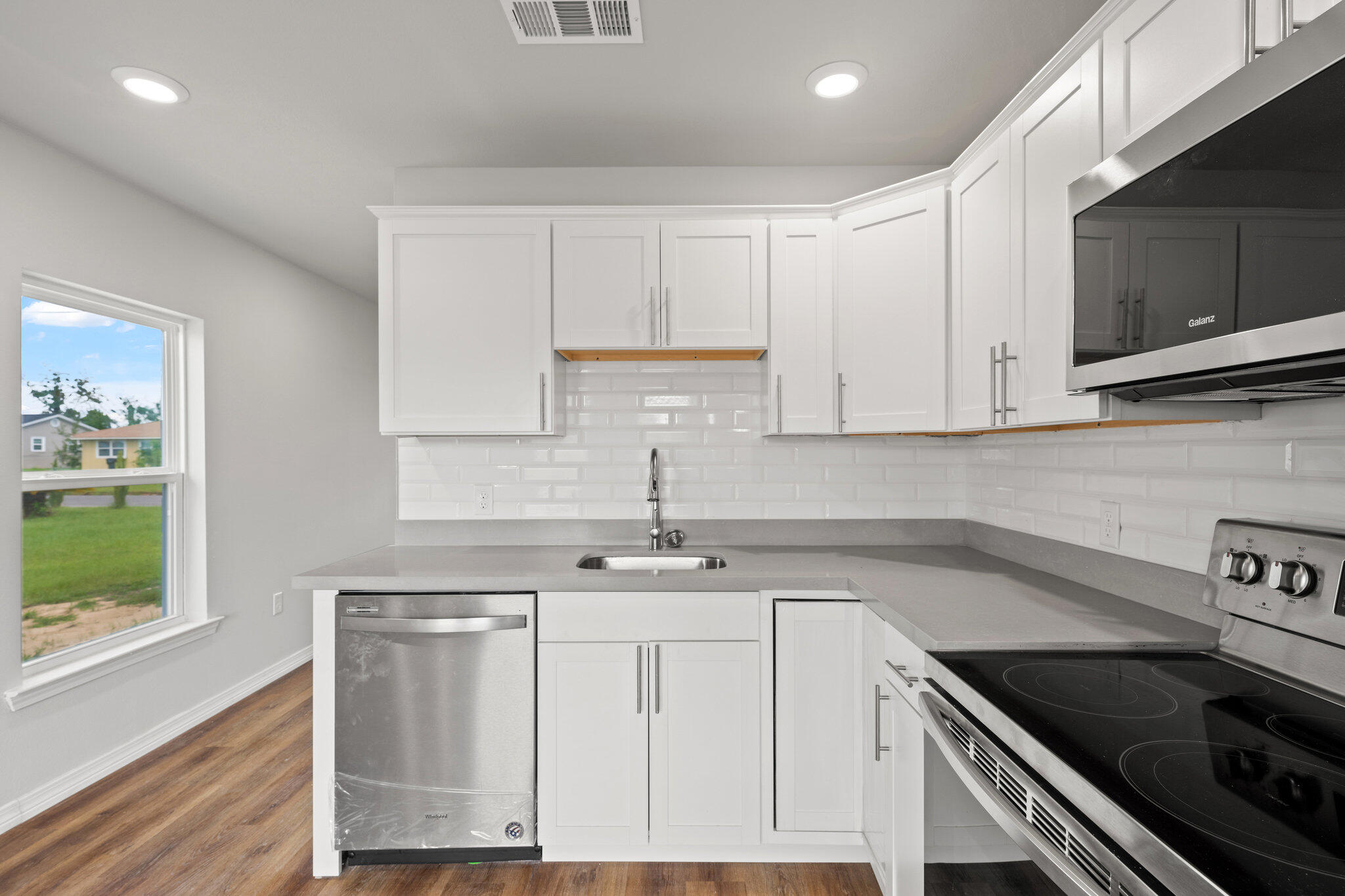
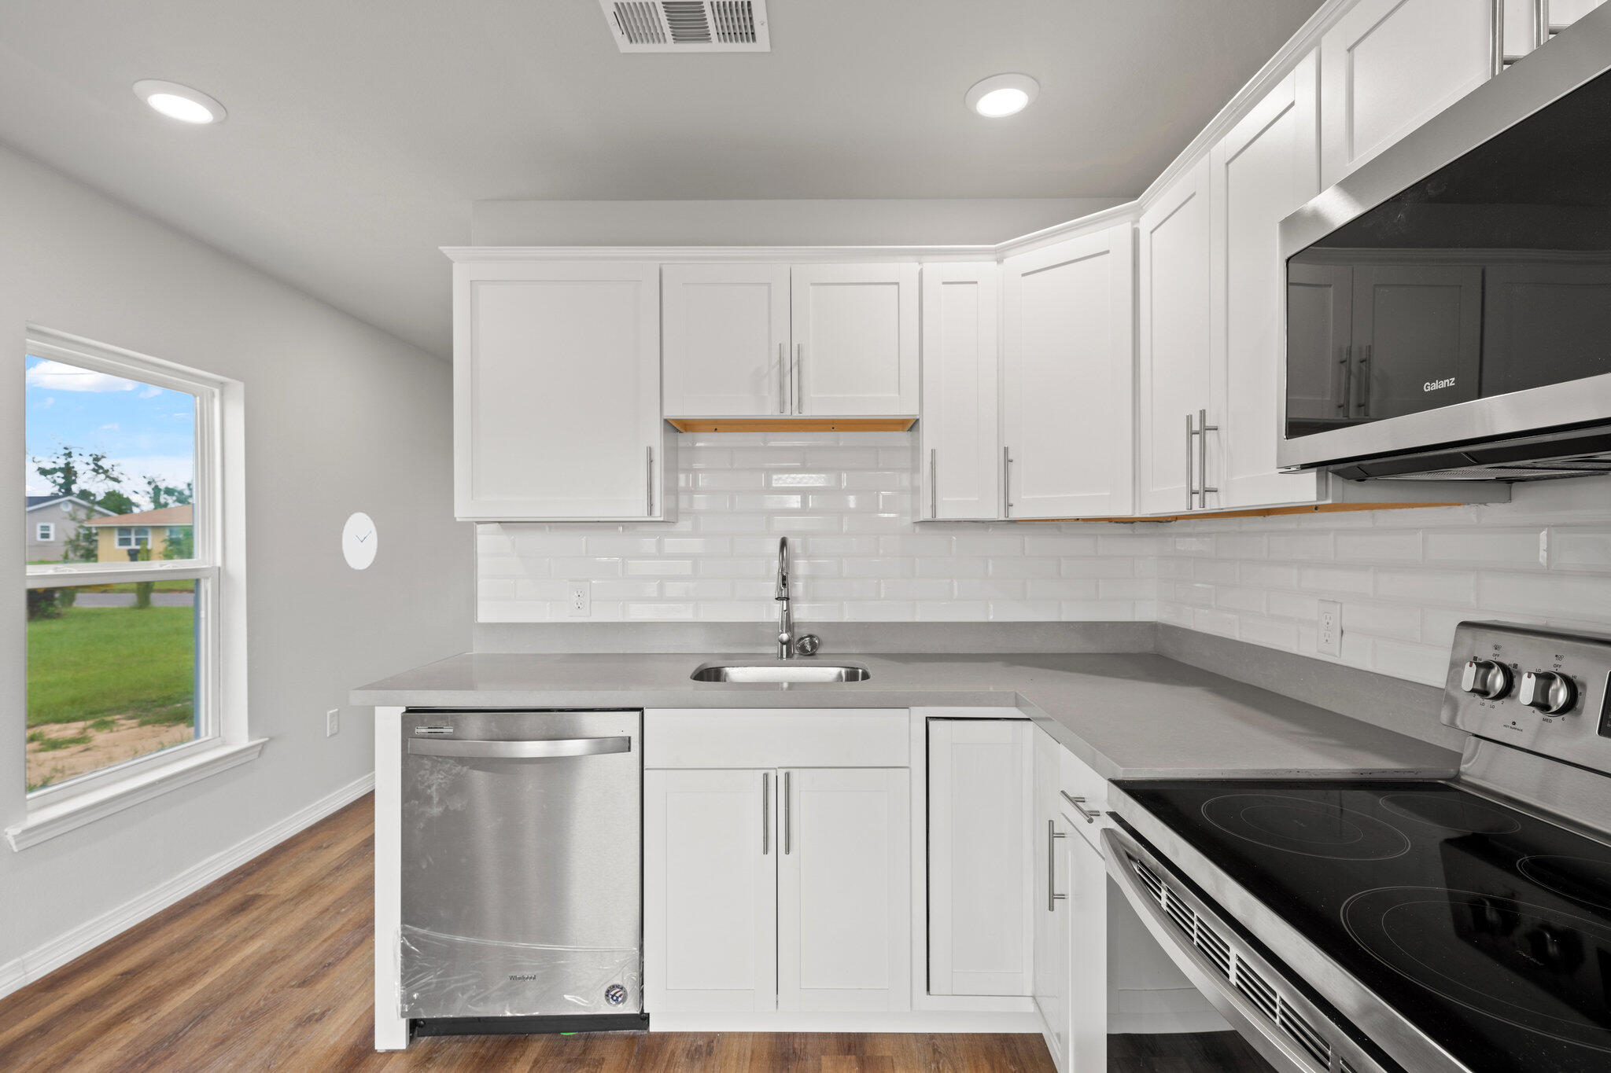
+ wall clock [341,511,378,571]
